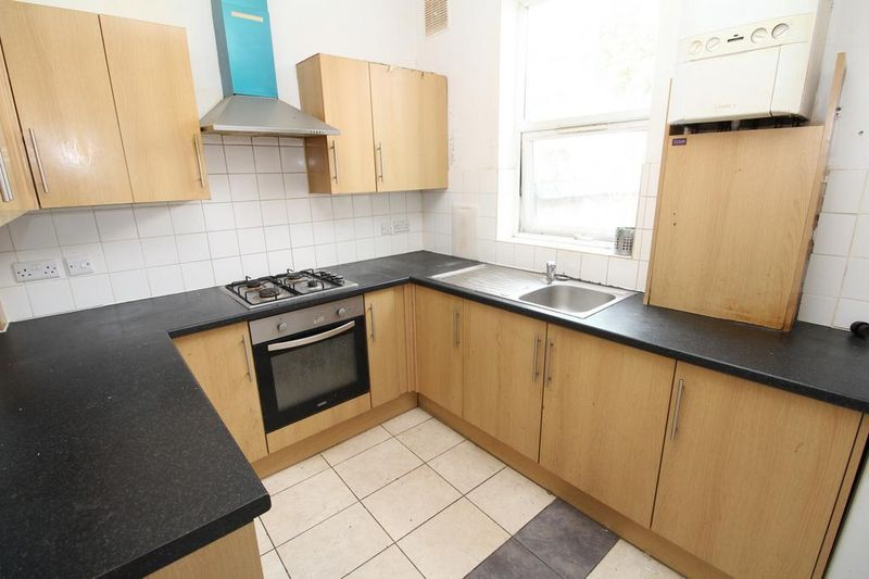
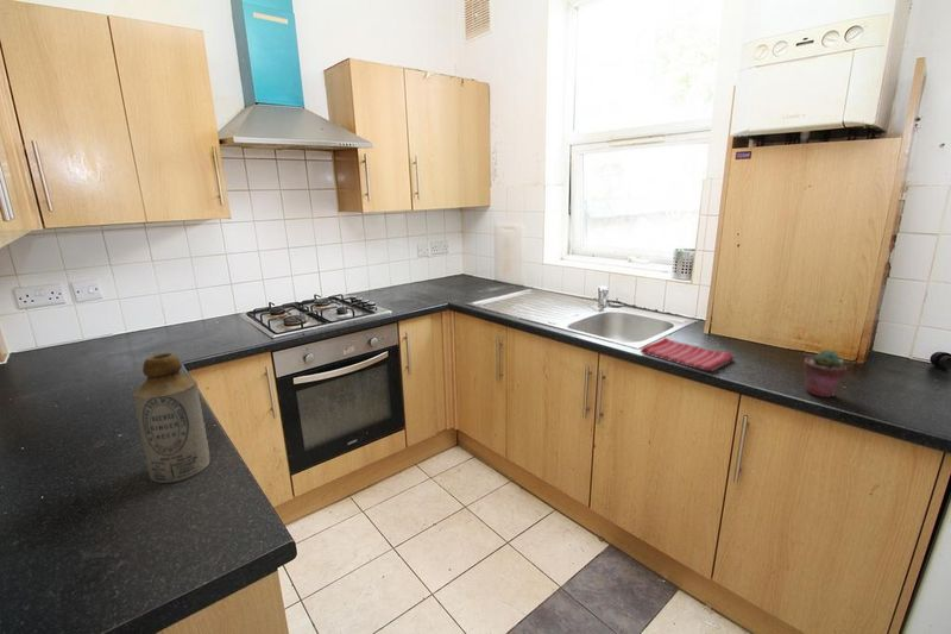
+ dish towel [640,337,735,372]
+ potted succulent [802,349,848,398]
+ bottle [132,352,210,484]
